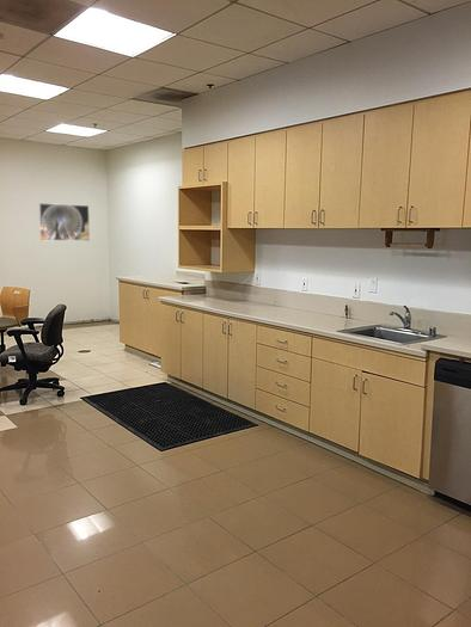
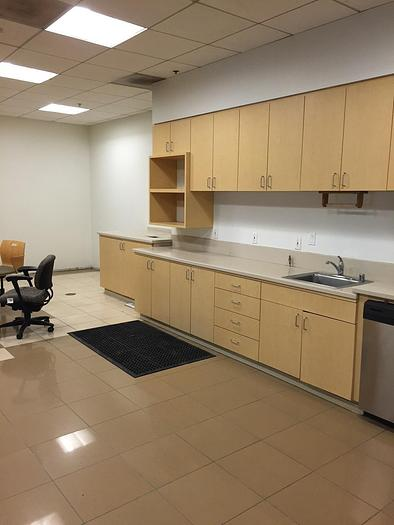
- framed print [37,202,91,242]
